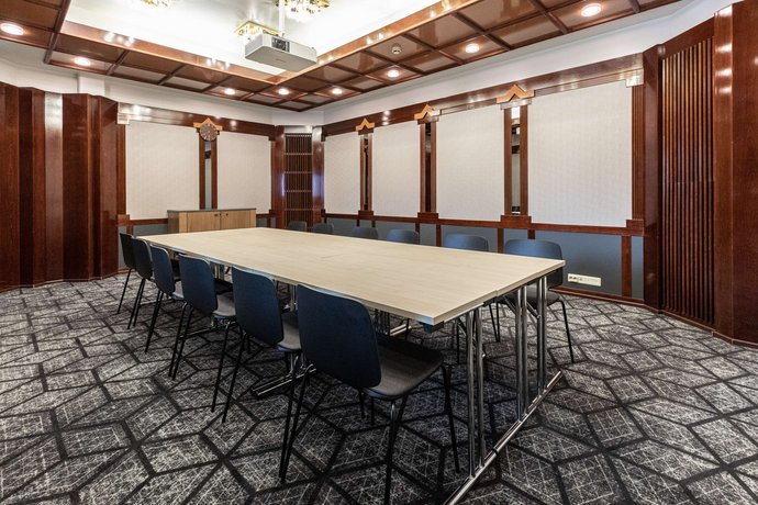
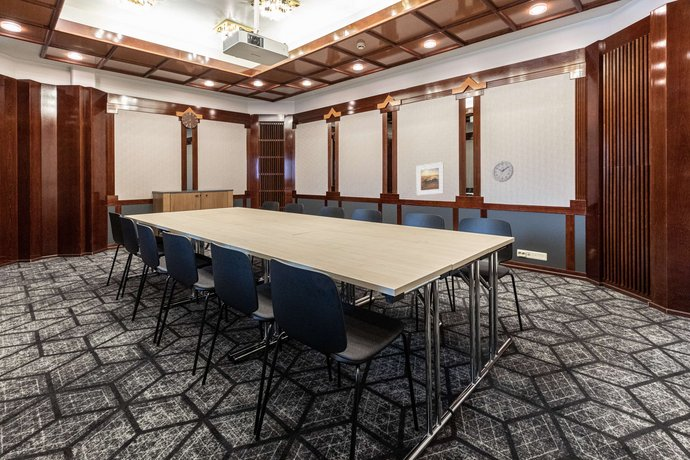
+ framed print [416,161,445,196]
+ wall clock [491,160,514,183]
